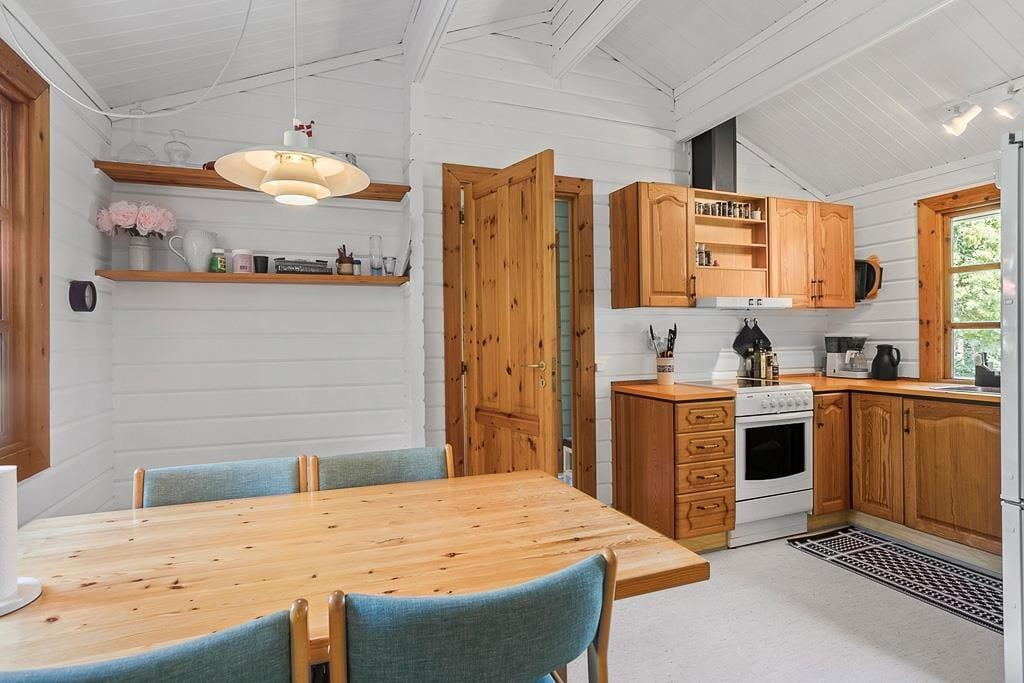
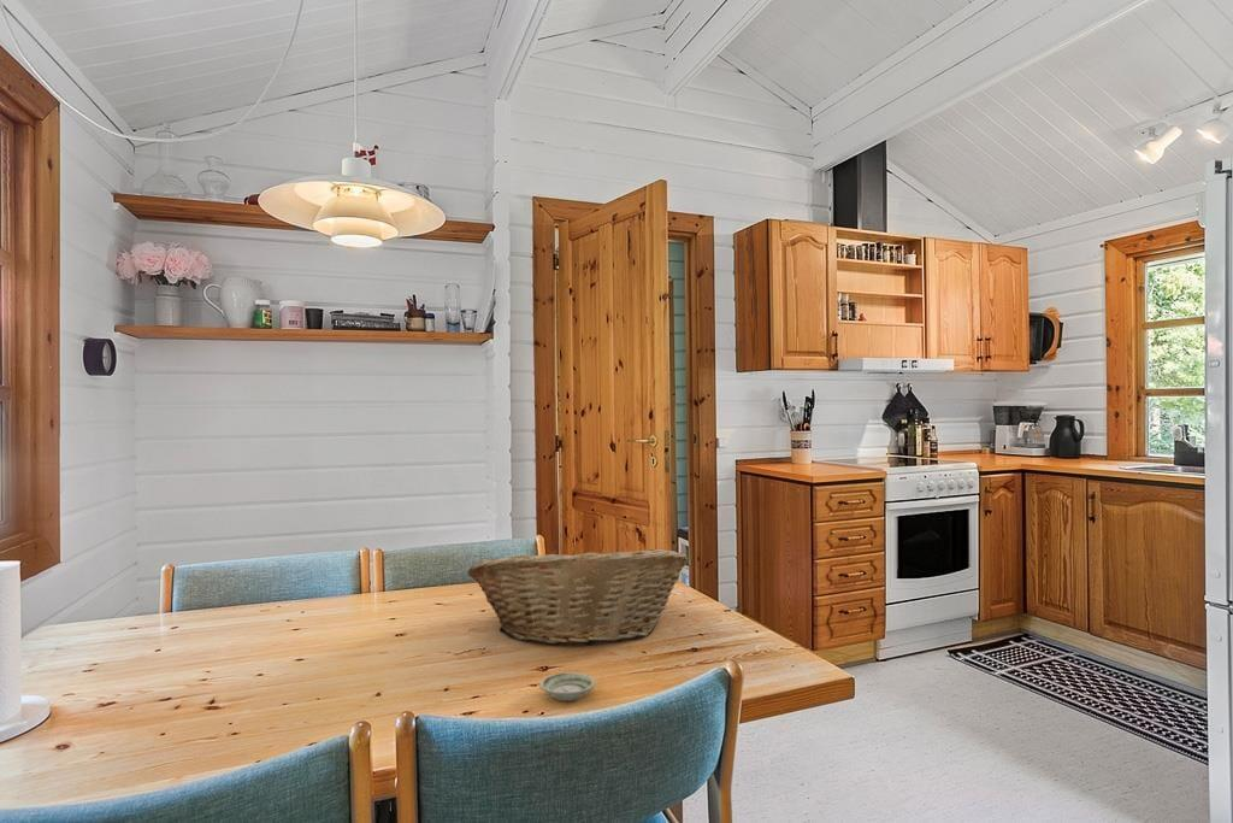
+ saucer [539,671,596,703]
+ fruit basket [466,543,689,646]
